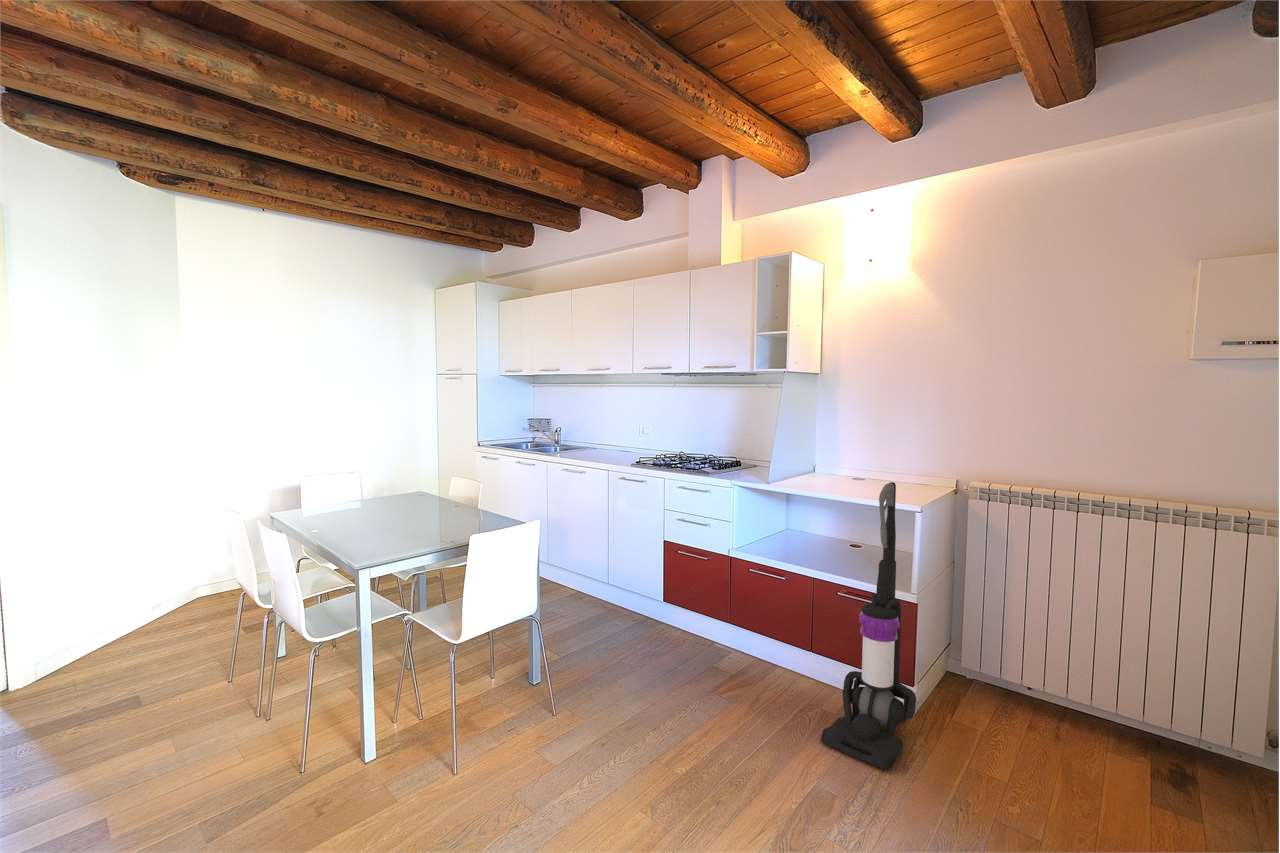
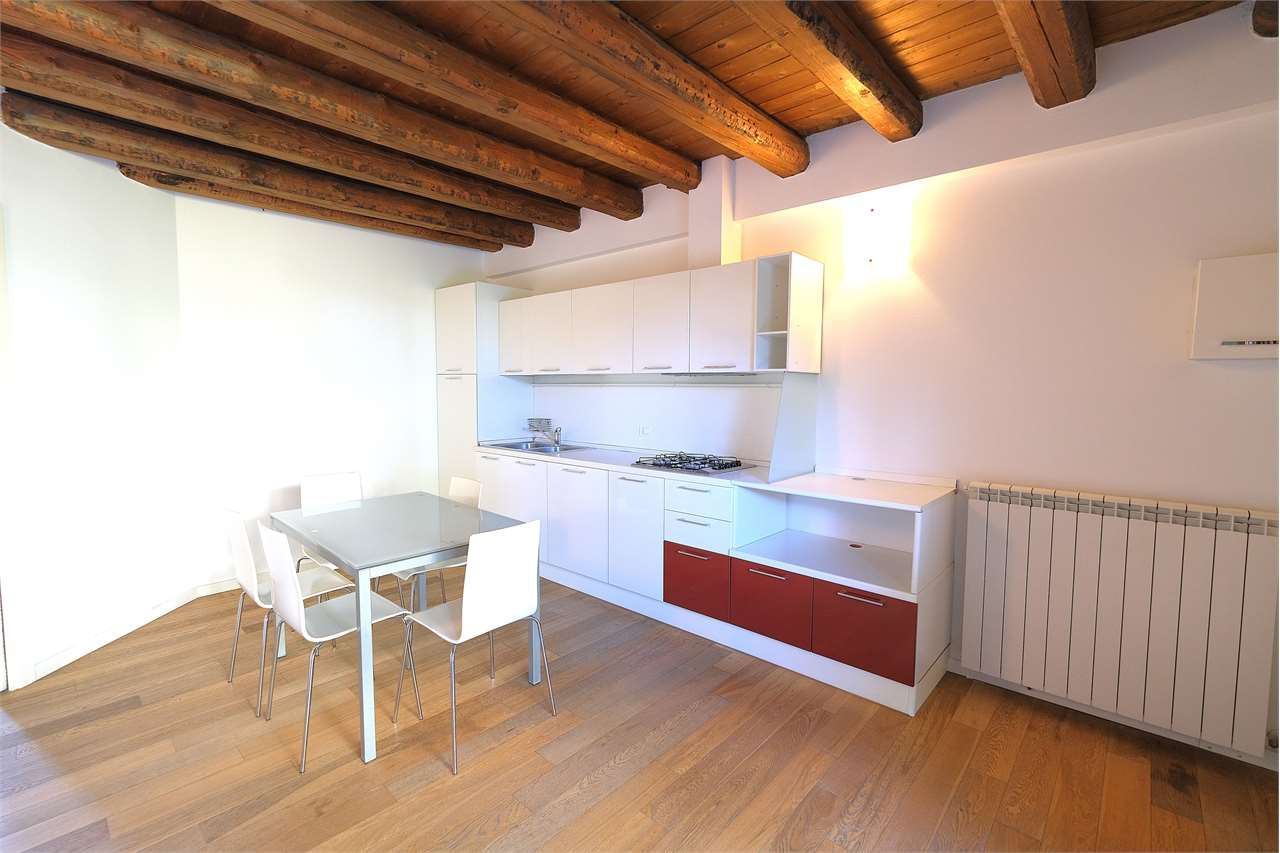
- vacuum cleaner [820,481,917,772]
